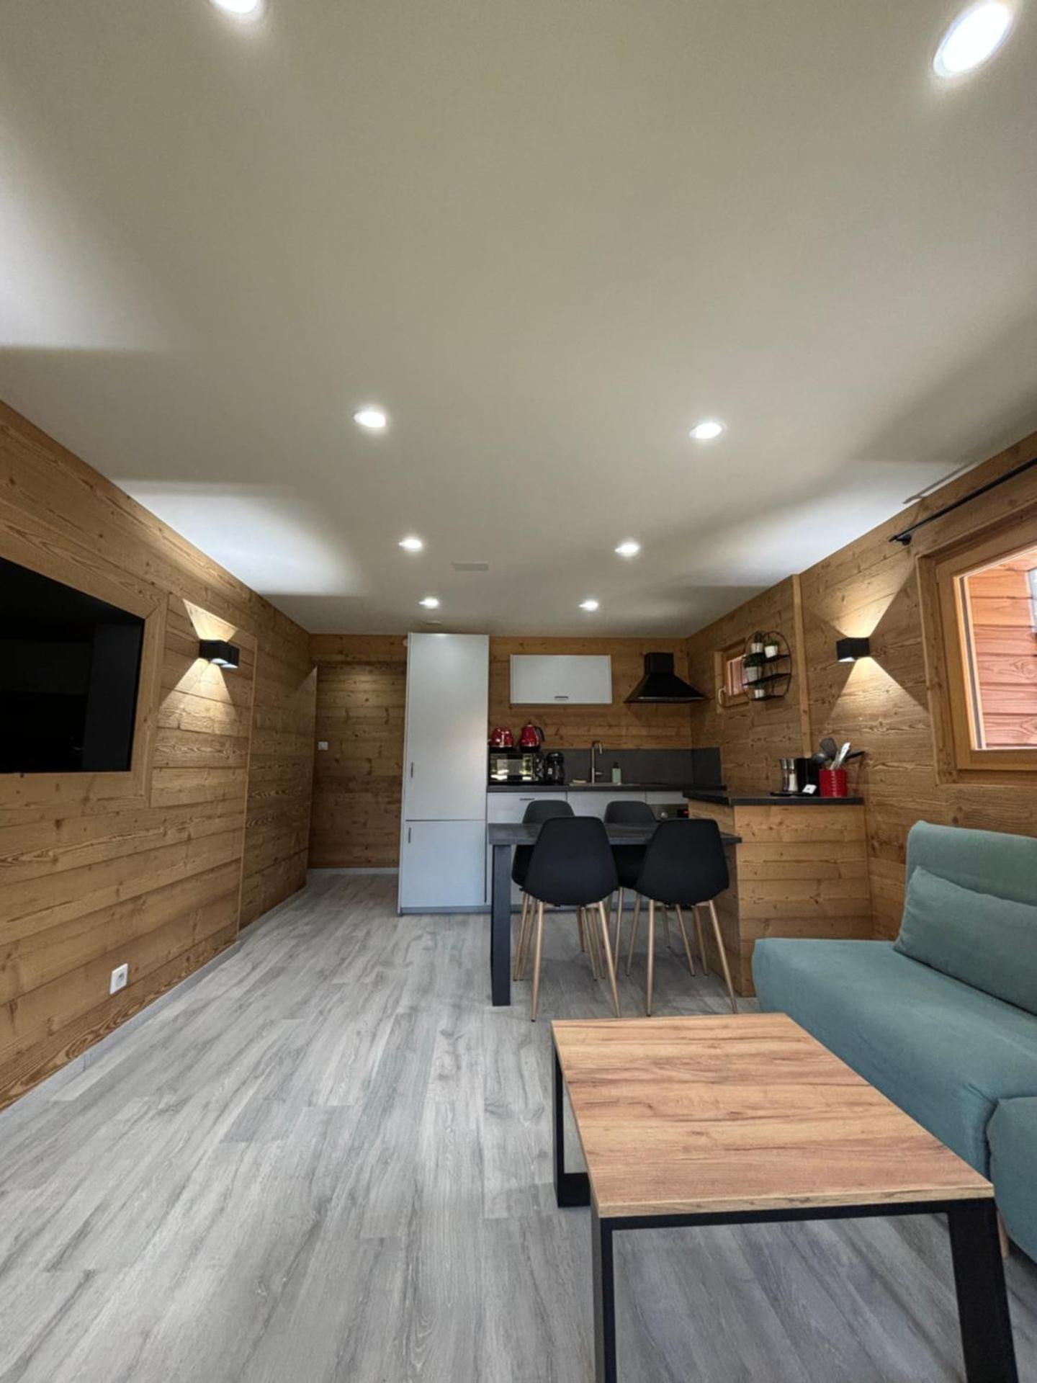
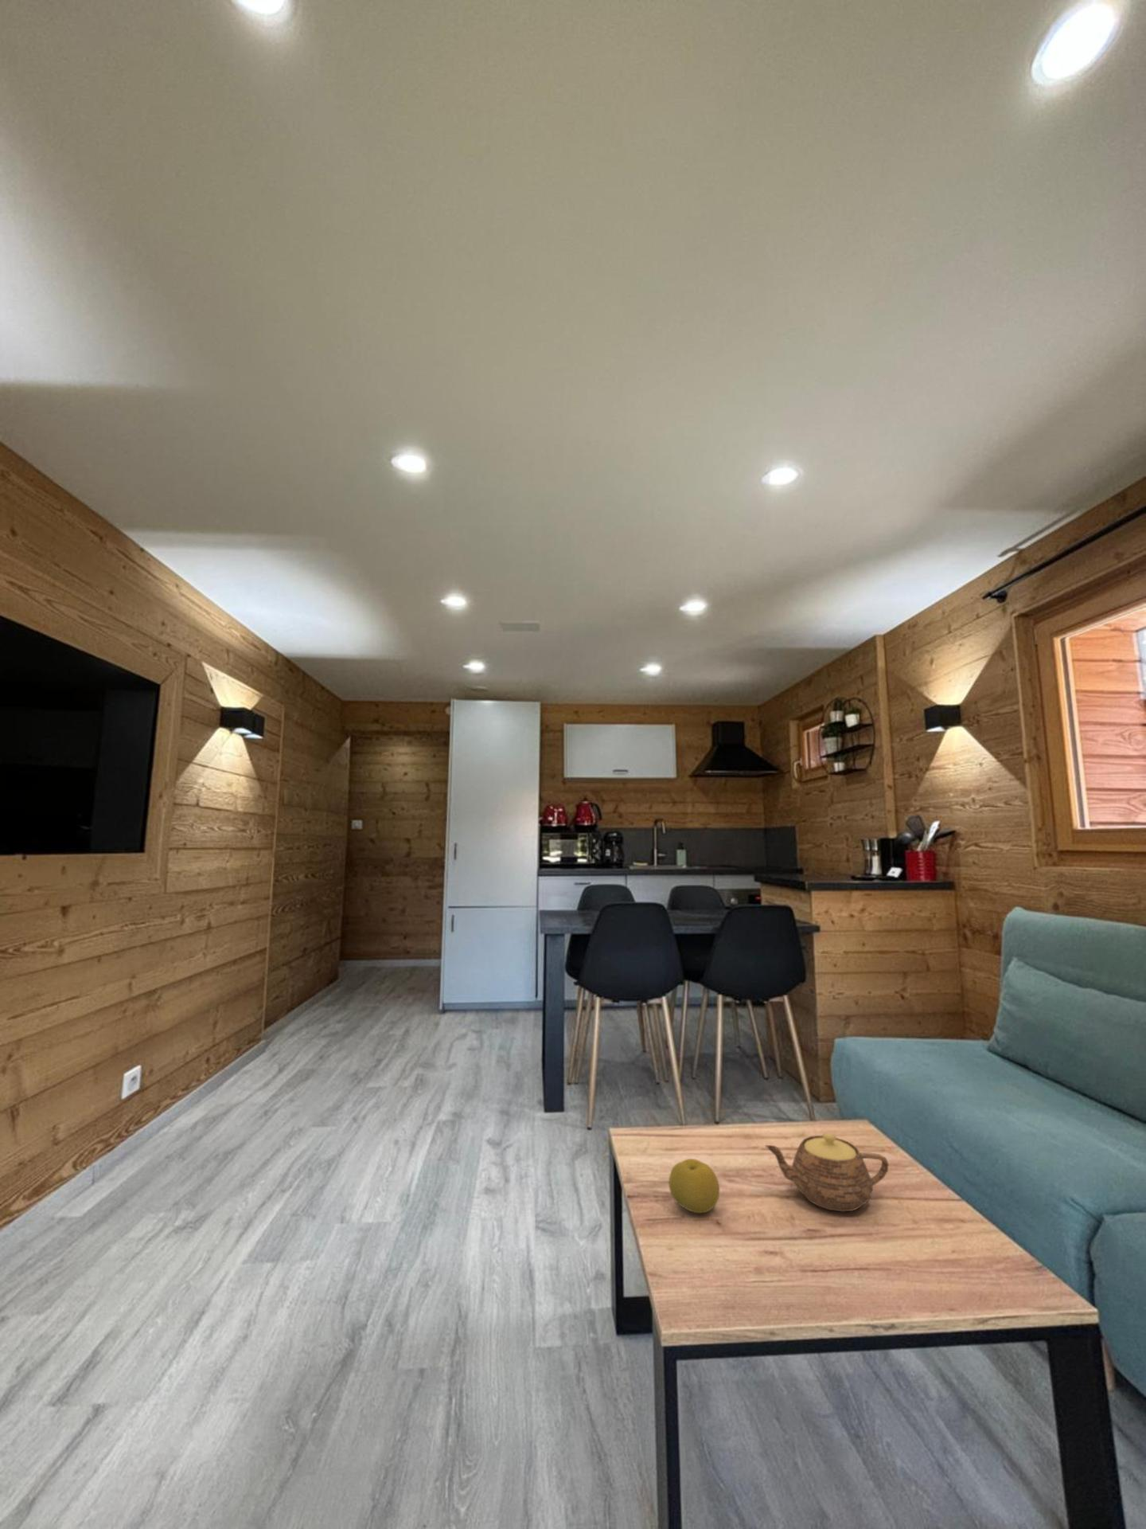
+ fruit [668,1158,720,1214]
+ teapot [764,1132,890,1212]
